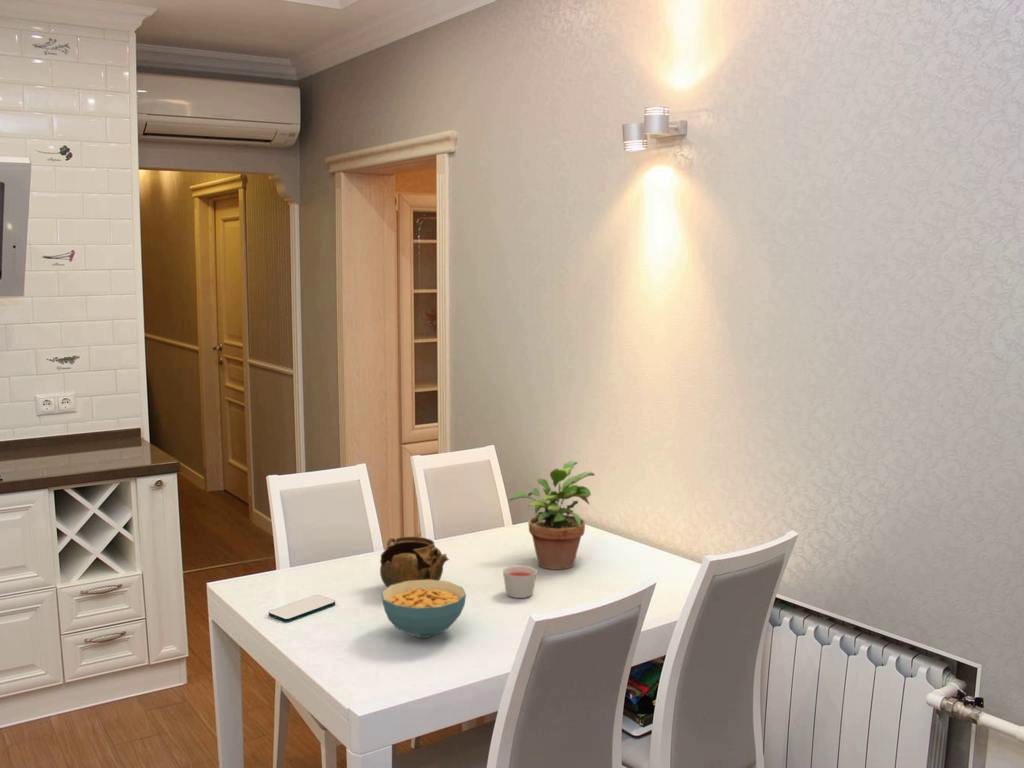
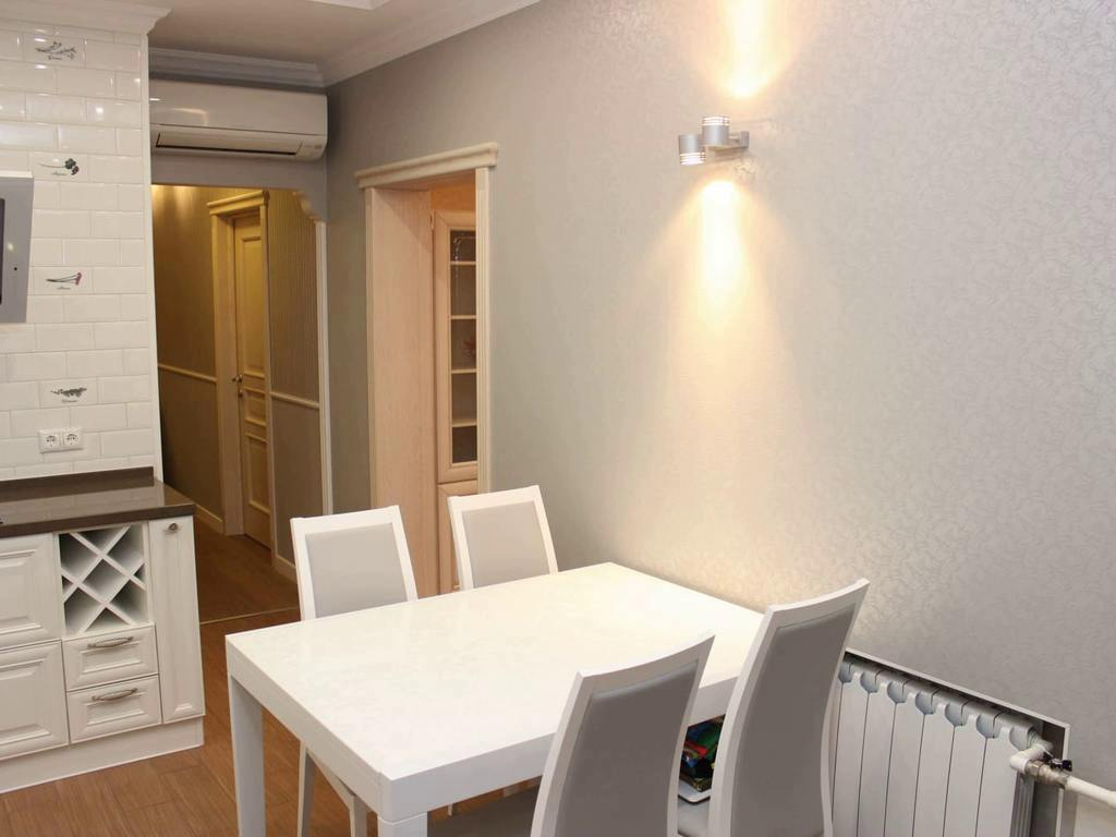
- potted plant [507,460,596,571]
- candle [502,565,538,599]
- smartphone [268,594,336,623]
- cereal bowl [380,580,467,639]
- teapot [379,536,450,588]
